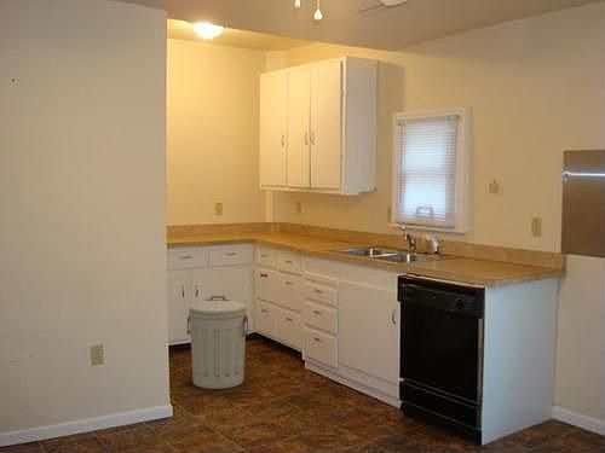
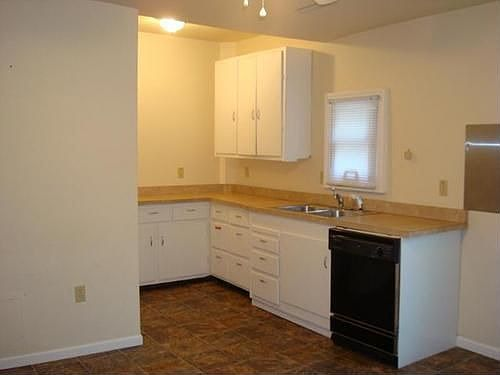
- trash can [186,295,249,390]
